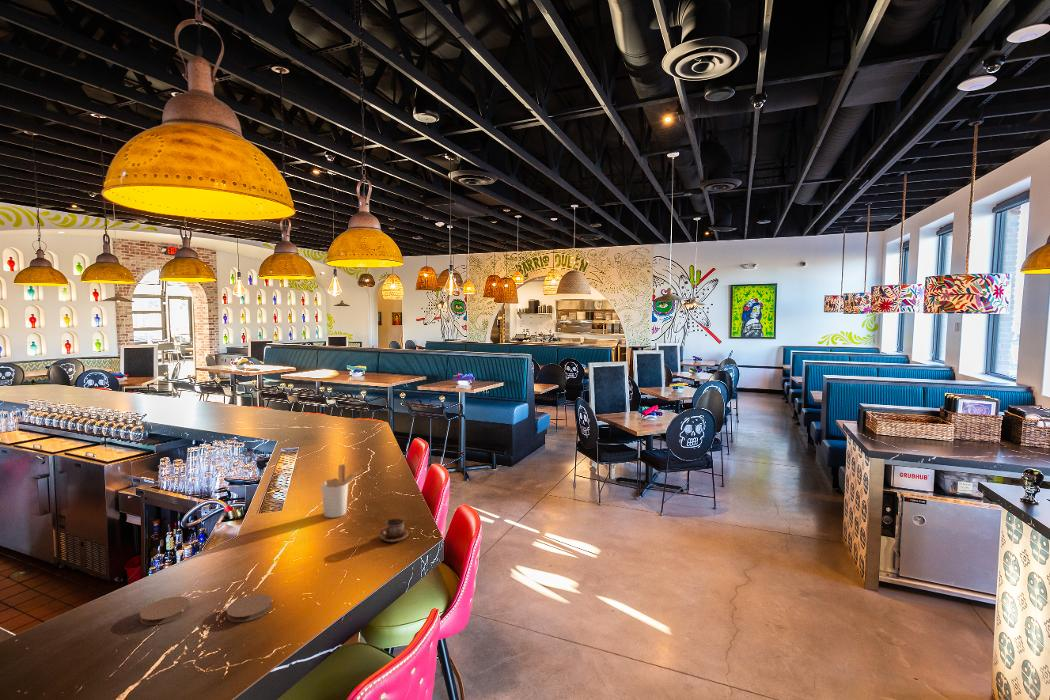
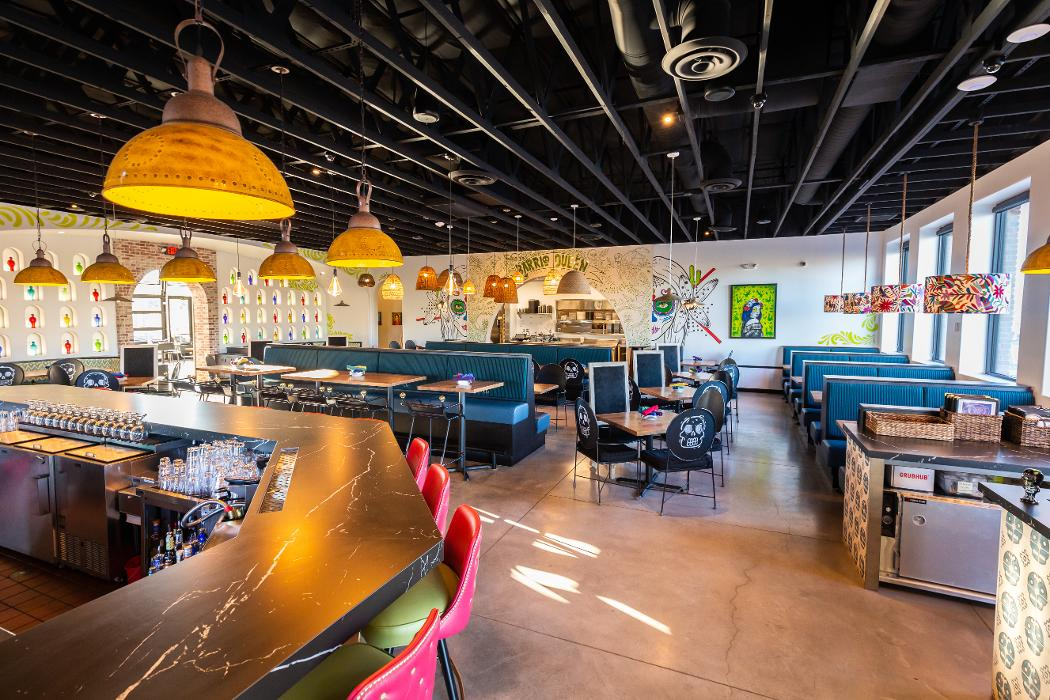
- coaster [226,593,273,623]
- utensil holder [321,463,362,519]
- cup [379,518,409,544]
- coaster [139,596,191,626]
